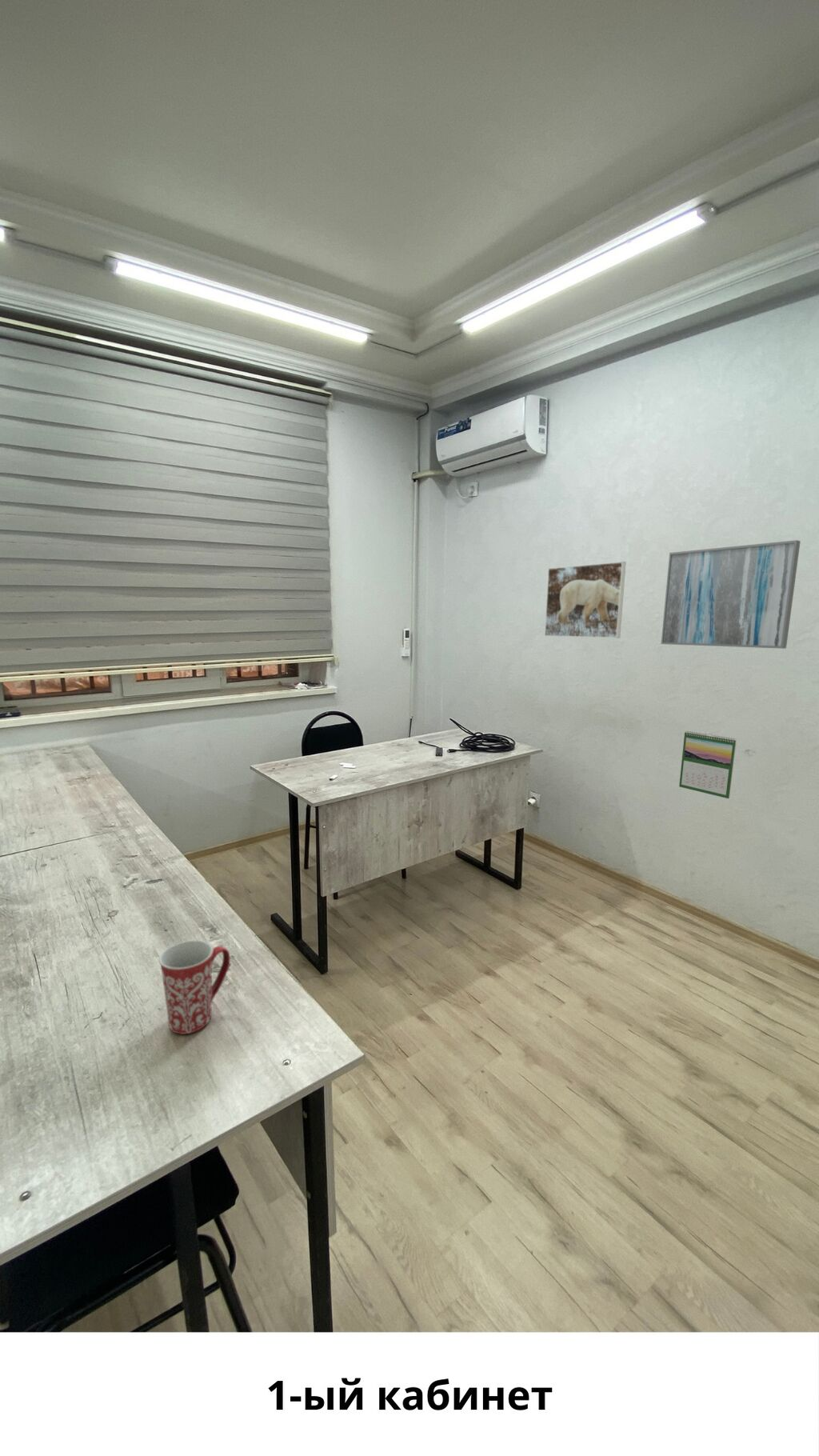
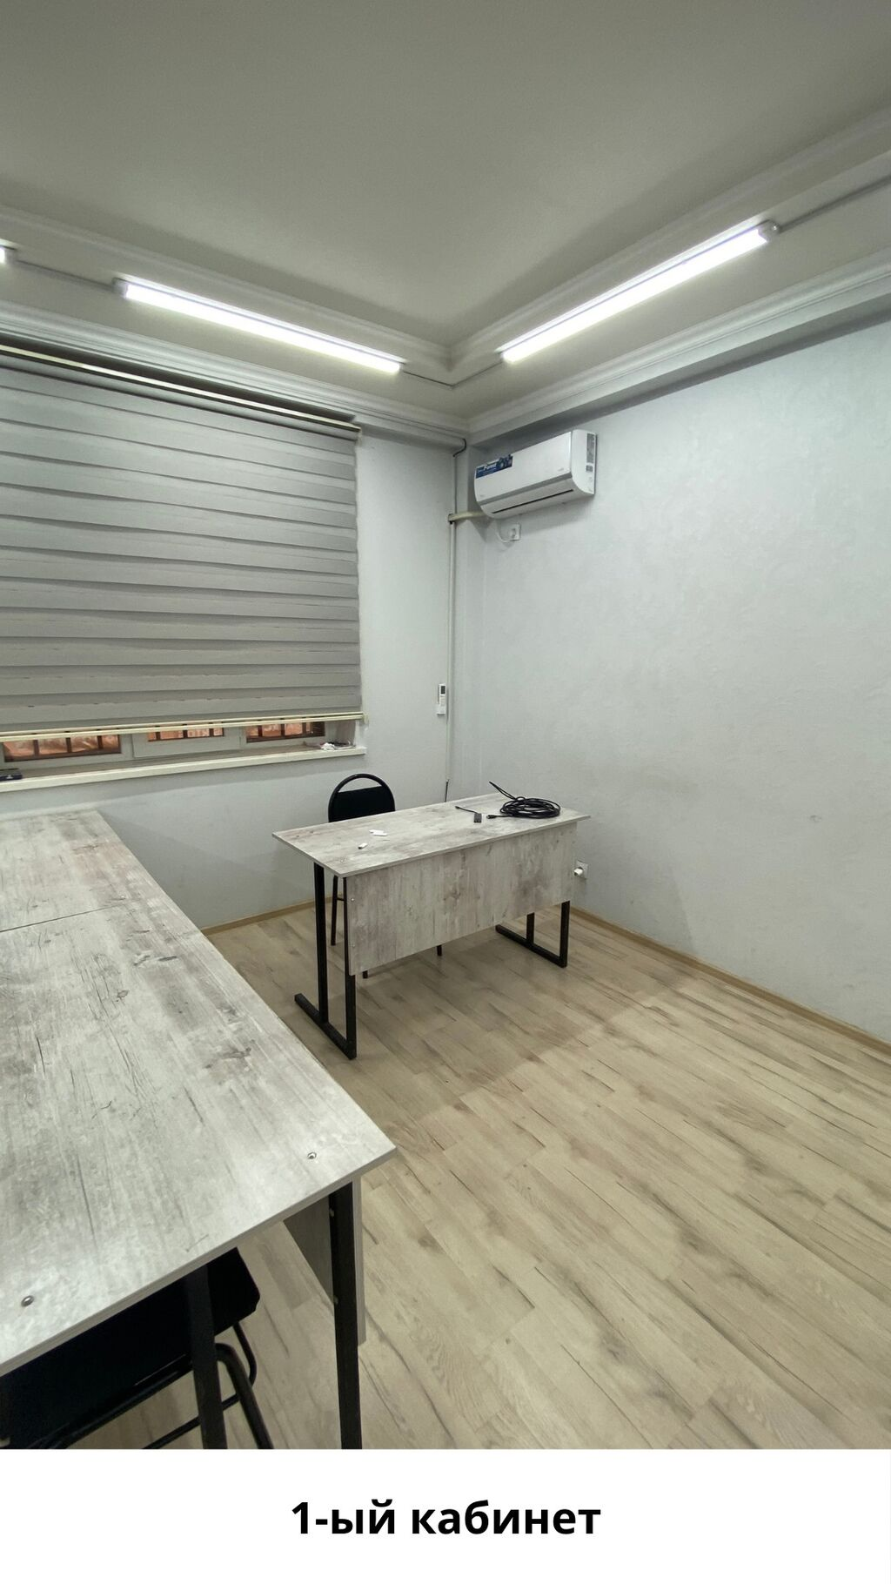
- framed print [544,561,627,639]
- mug [158,939,231,1035]
- calendar [678,730,737,799]
- wall art [661,539,801,650]
